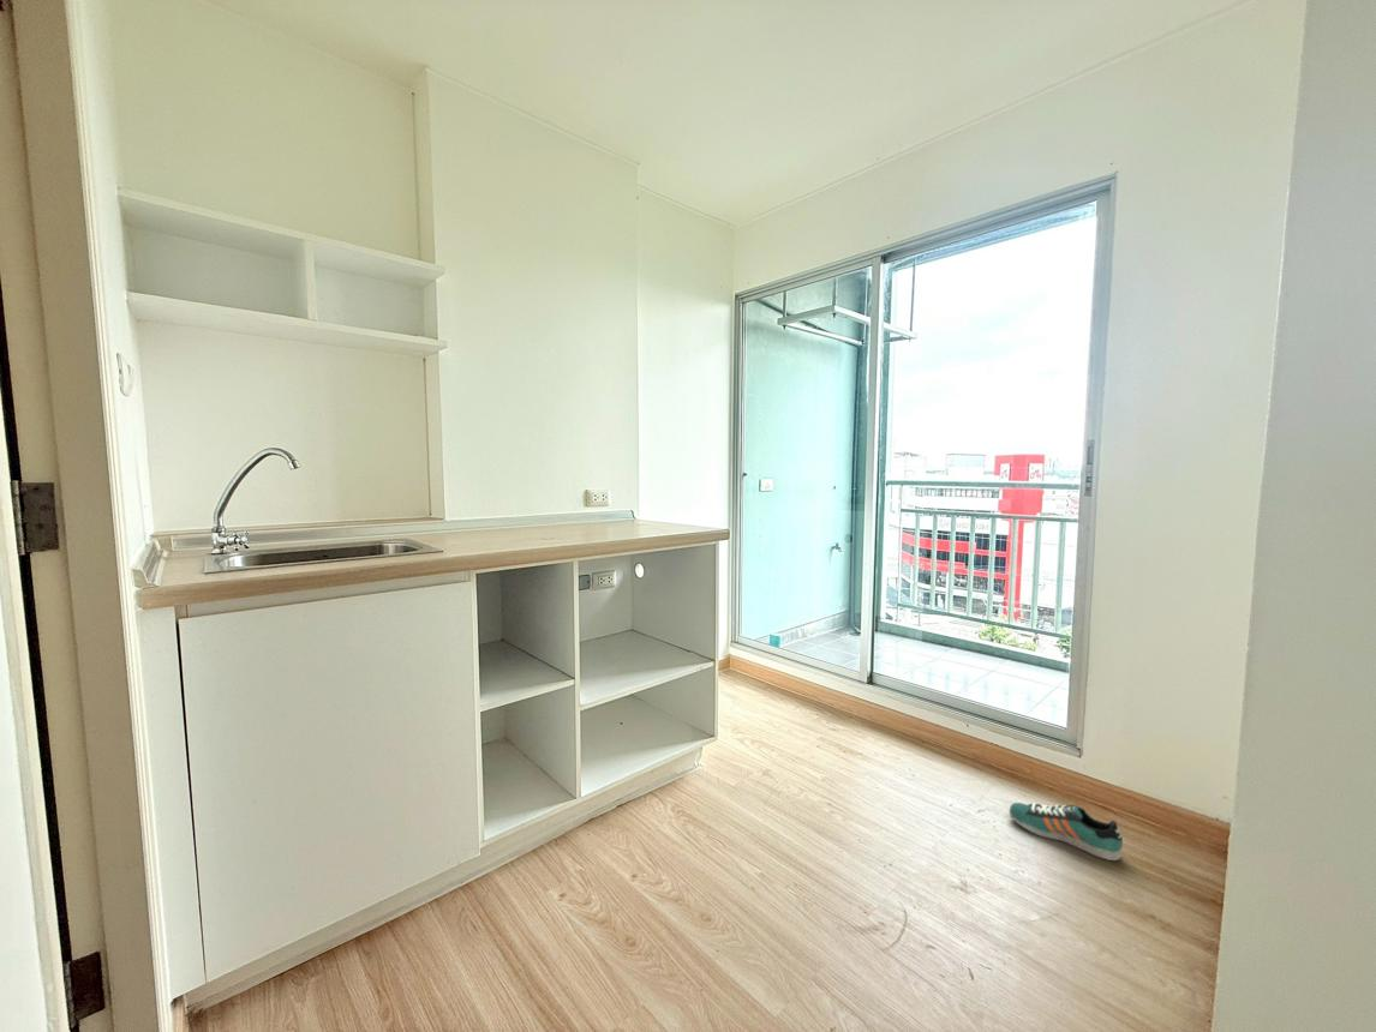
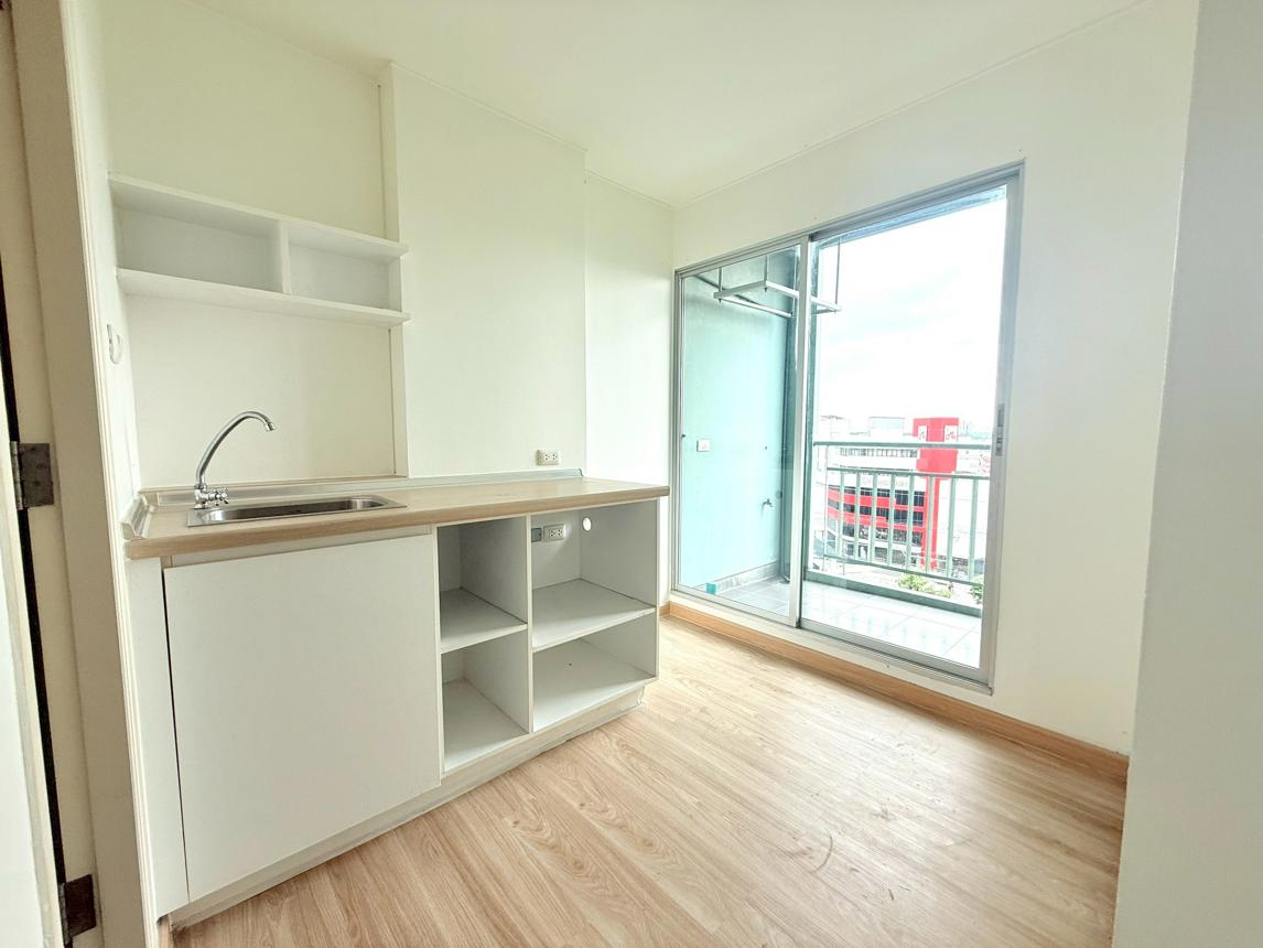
- sneaker [1007,802,1124,862]
